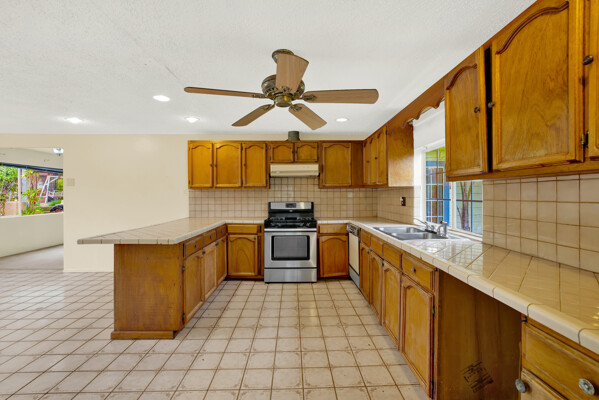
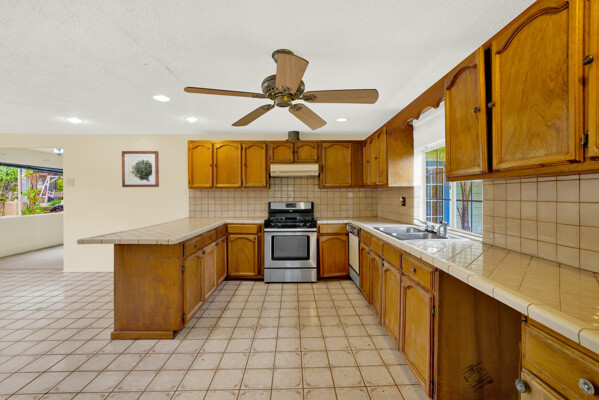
+ wall art [121,150,160,188]
